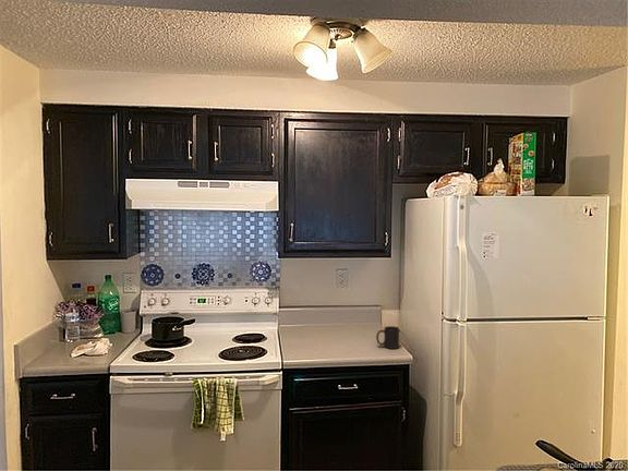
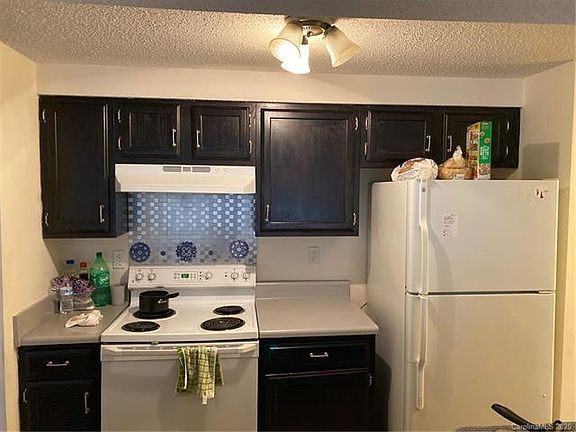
- mug [375,325,400,350]
